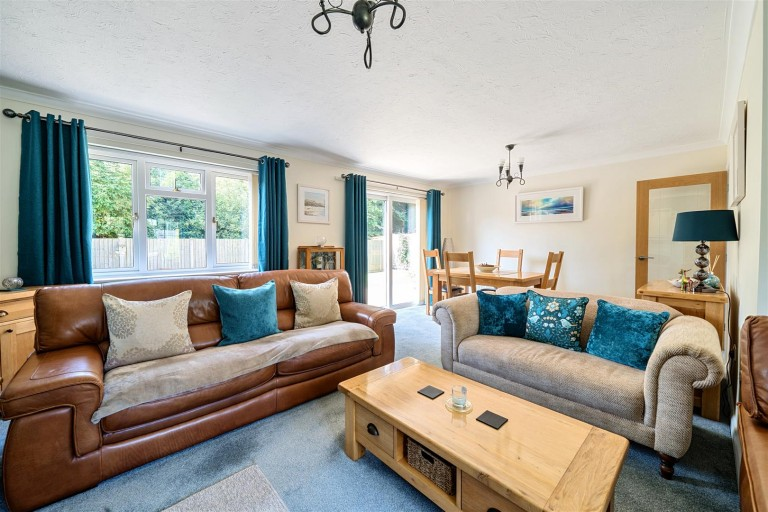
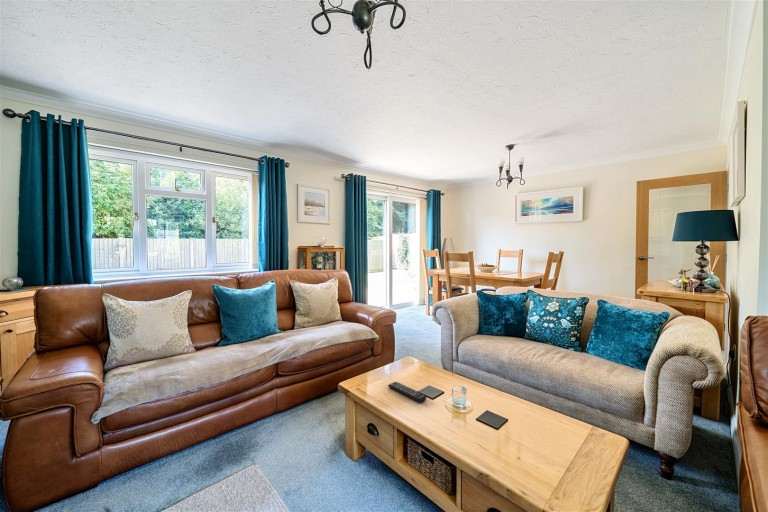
+ remote control [387,381,427,403]
